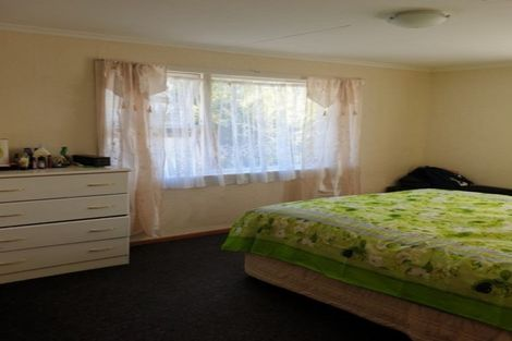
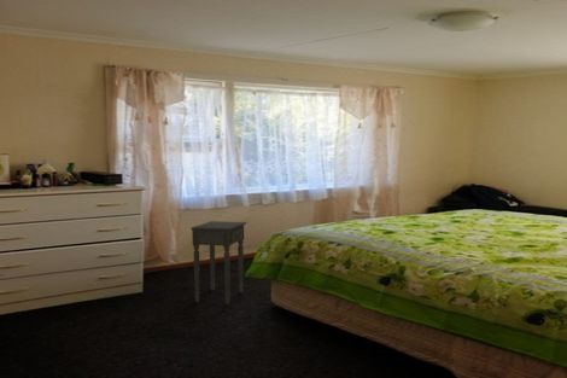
+ nightstand [191,220,249,306]
